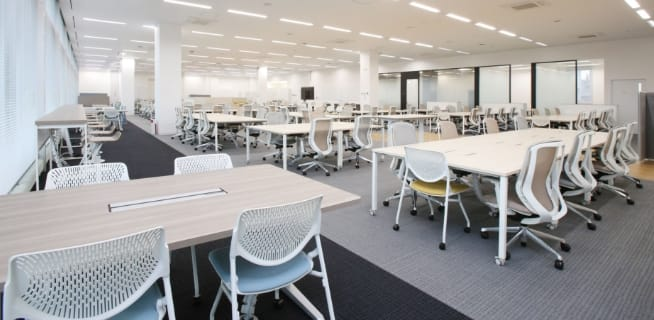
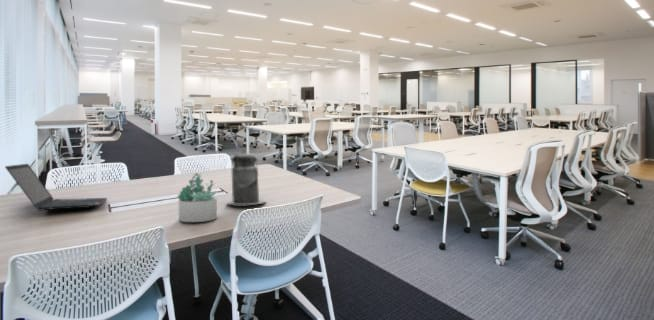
+ succulent plant [177,172,218,223]
+ laptop computer [4,163,107,212]
+ canister [226,148,267,206]
